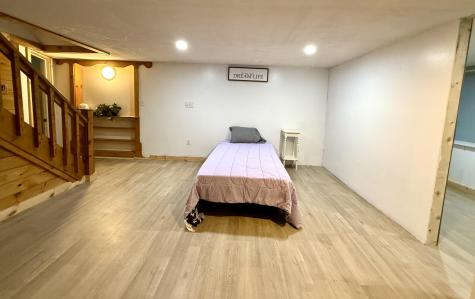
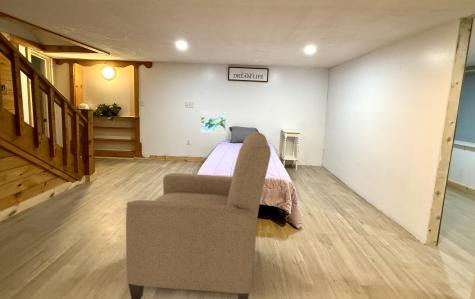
+ chair [125,131,272,299]
+ wall art [200,111,227,134]
